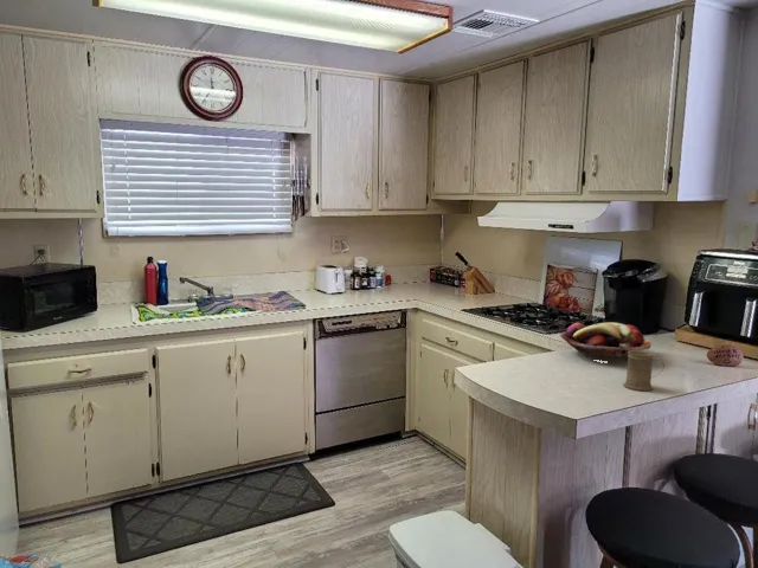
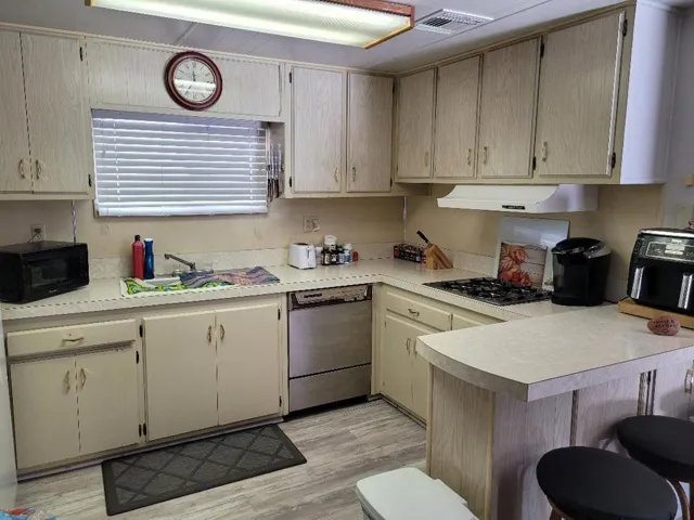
- mug [622,350,666,392]
- fruit basket [559,321,653,361]
